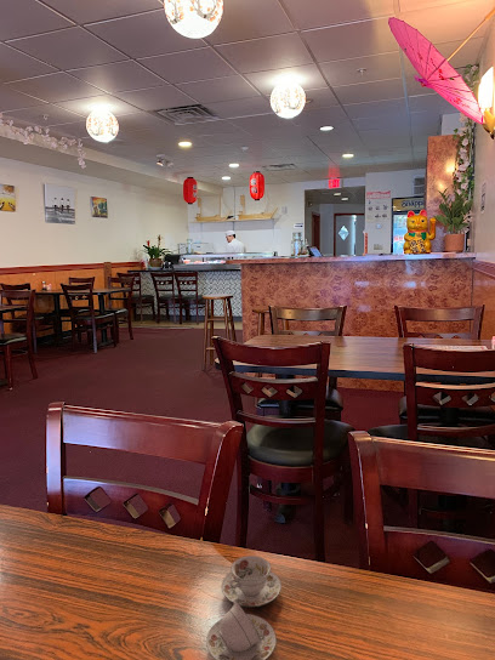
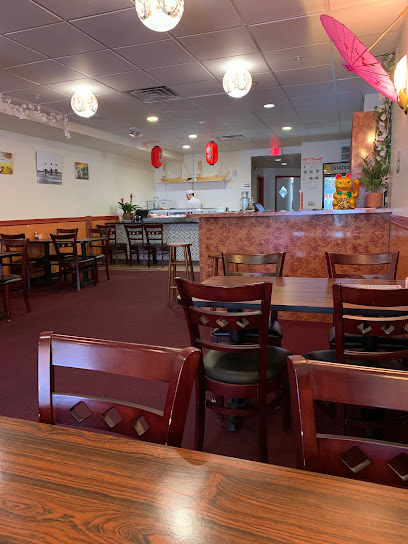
- chinaware [205,554,283,660]
